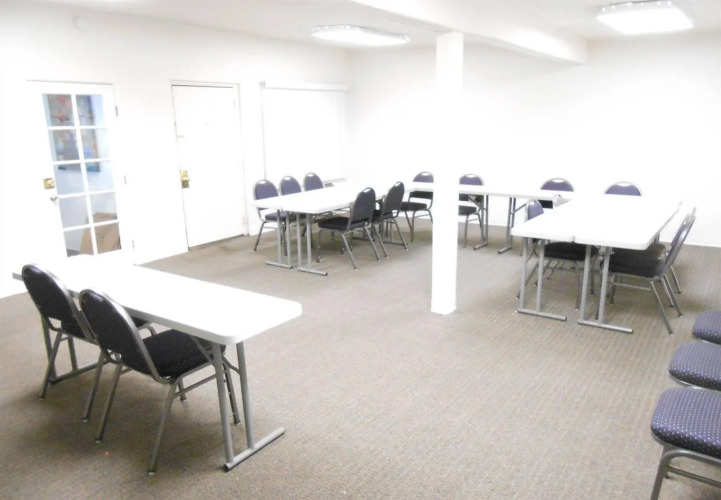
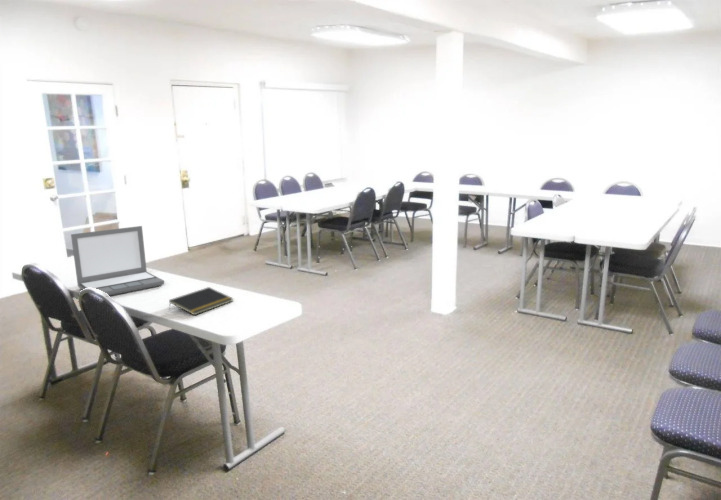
+ laptop [70,225,165,297]
+ notepad [168,286,234,316]
